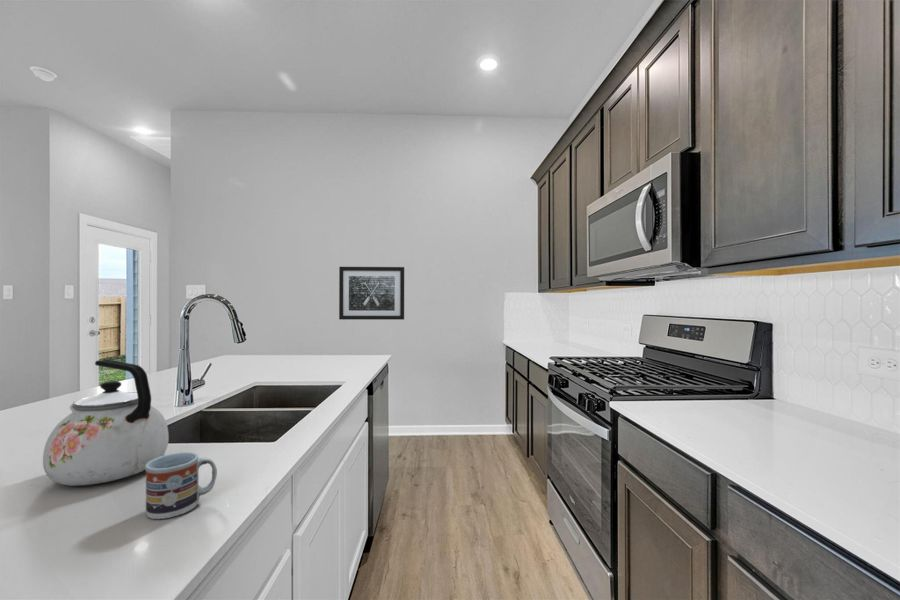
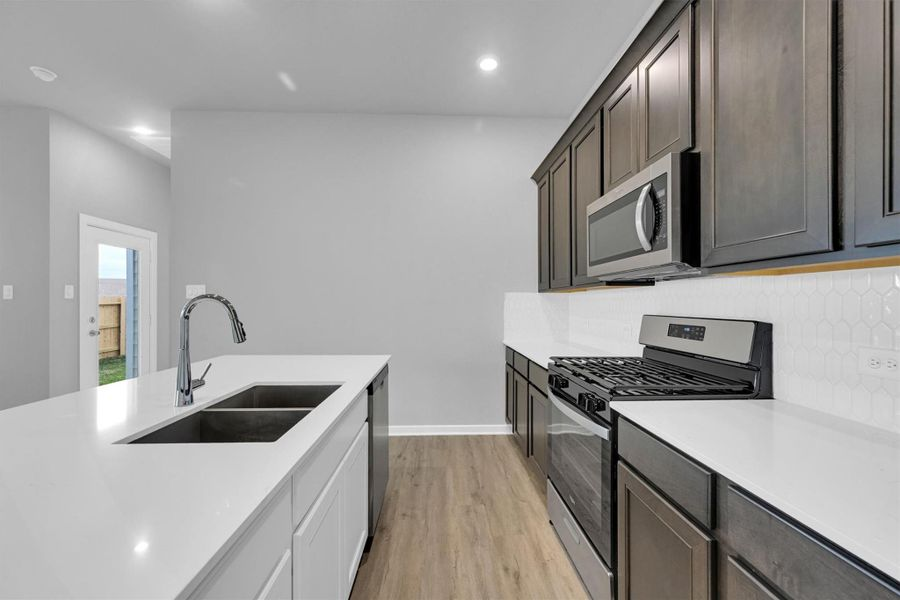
- wall art [338,266,405,321]
- cup [144,451,218,520]
- kettle [42,359,170,487]
